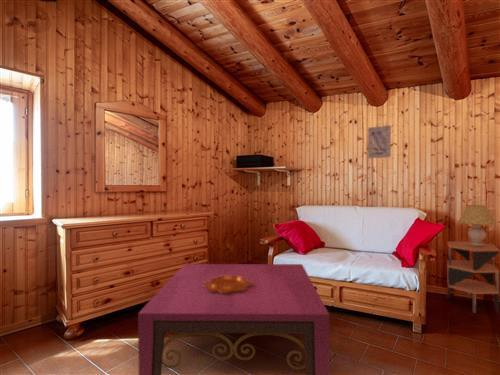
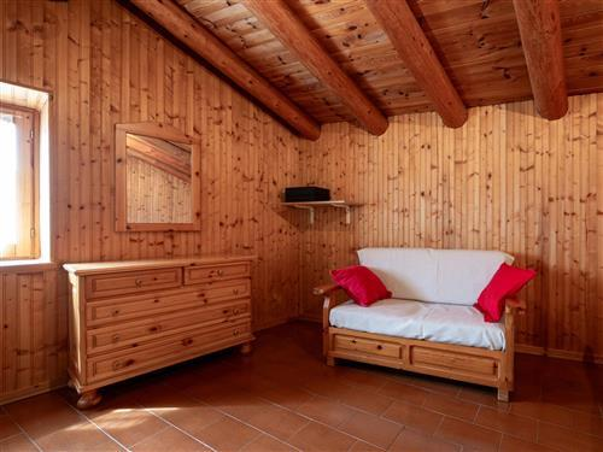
- coffee table [137,263,331,375]
- table lamp [458,204,497,246]
- side table [446,240,500,314]
- decorative bowl [203,276,253,293]
- wall art [367,124,392,159]
